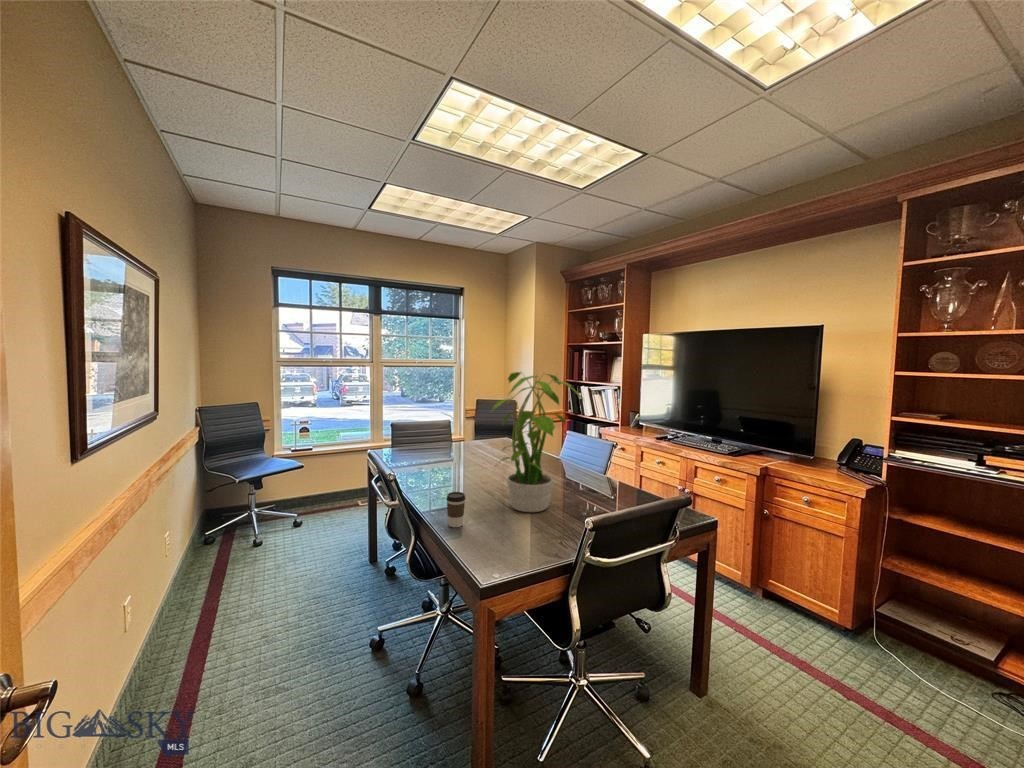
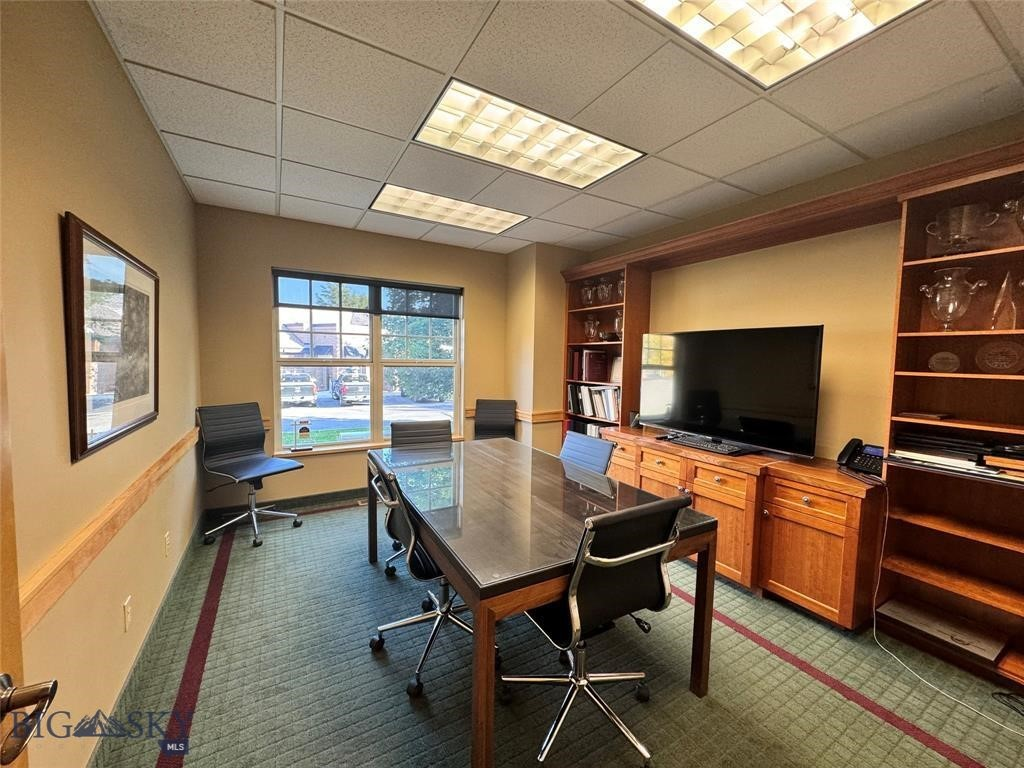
- potted plant [489,370,586,513]
- coffee cup [445,491,466,528]
